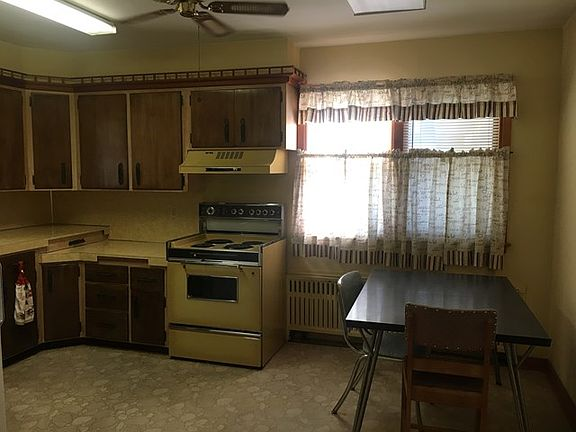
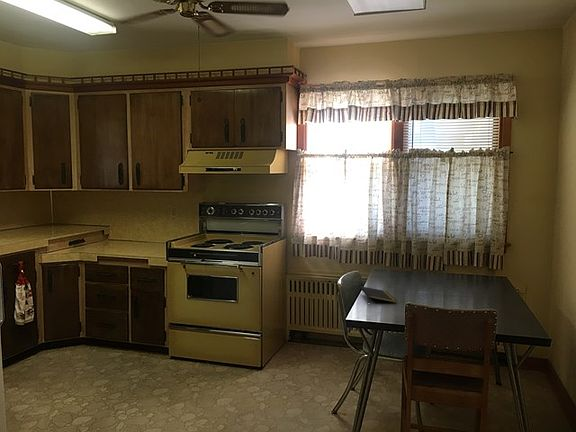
+ notepad [359,285,398,304]
